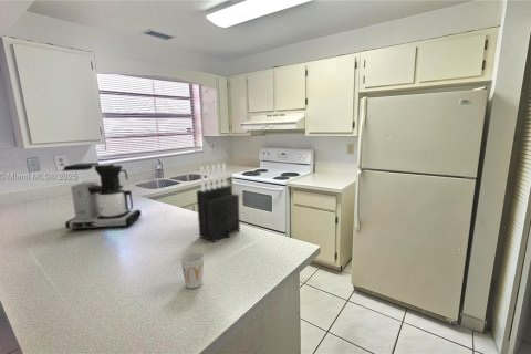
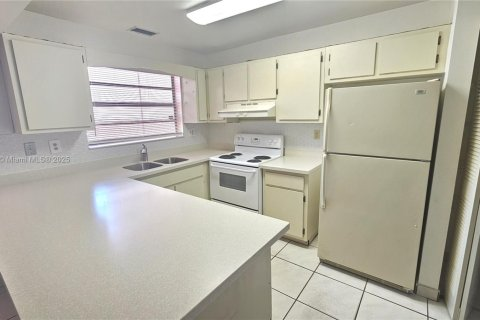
- knife block [196,163,241,243]
- coffee maker [61,162,143,231]
- cup [179,250,206,290]
